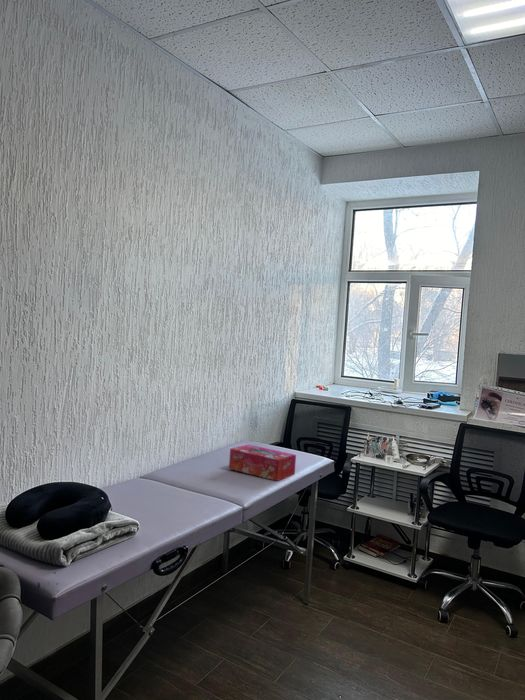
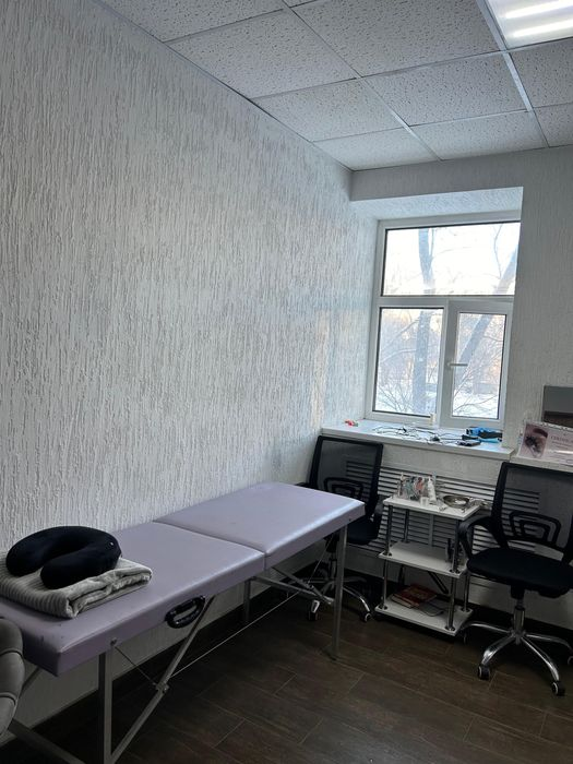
- tissue box [228,443,297,482]
